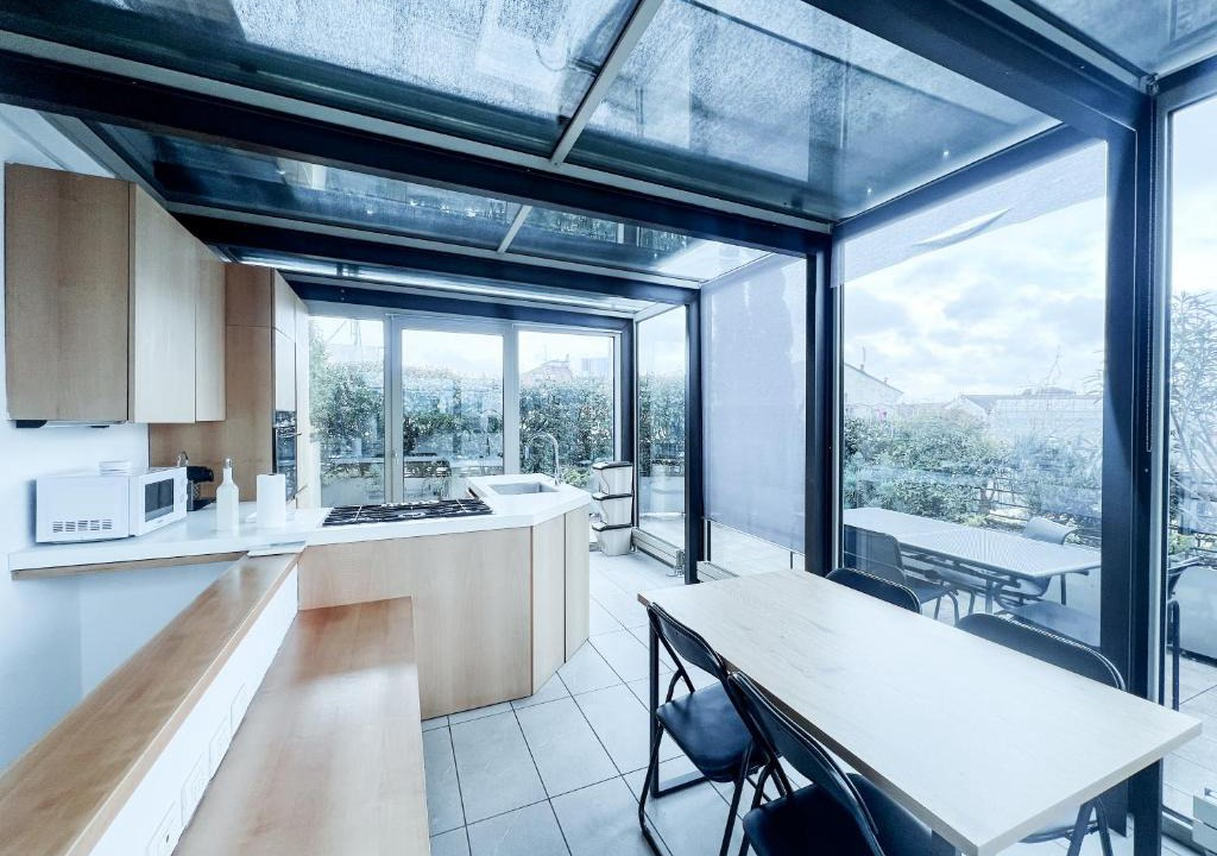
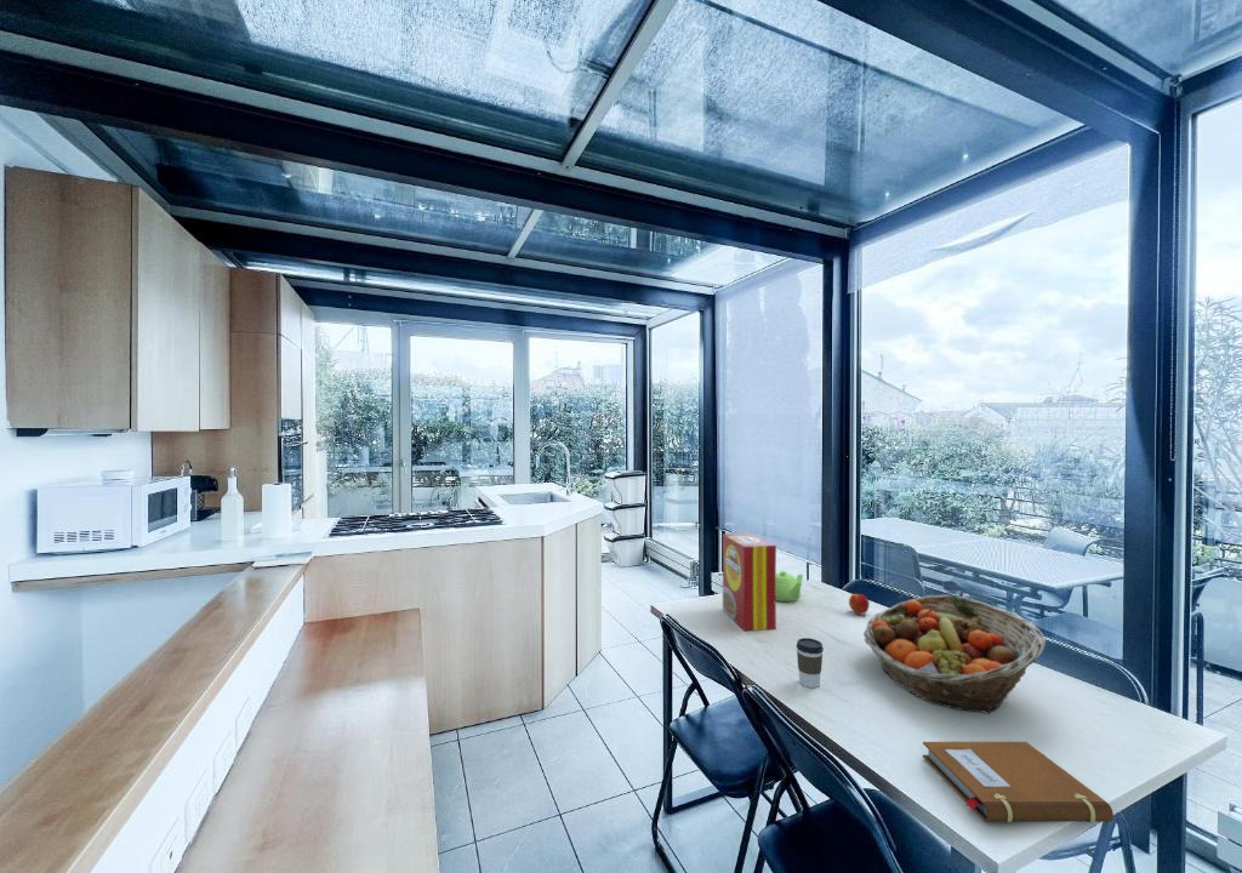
+ teapot [775,570,804,603]
+ peach [848,593,871,616]
+ coffee cup [796,637,825,689]
+ notebook [922,741,1115,823]
+ fruit basket [862,594,1047,715]
+ cereal box [722,532,777,632]
